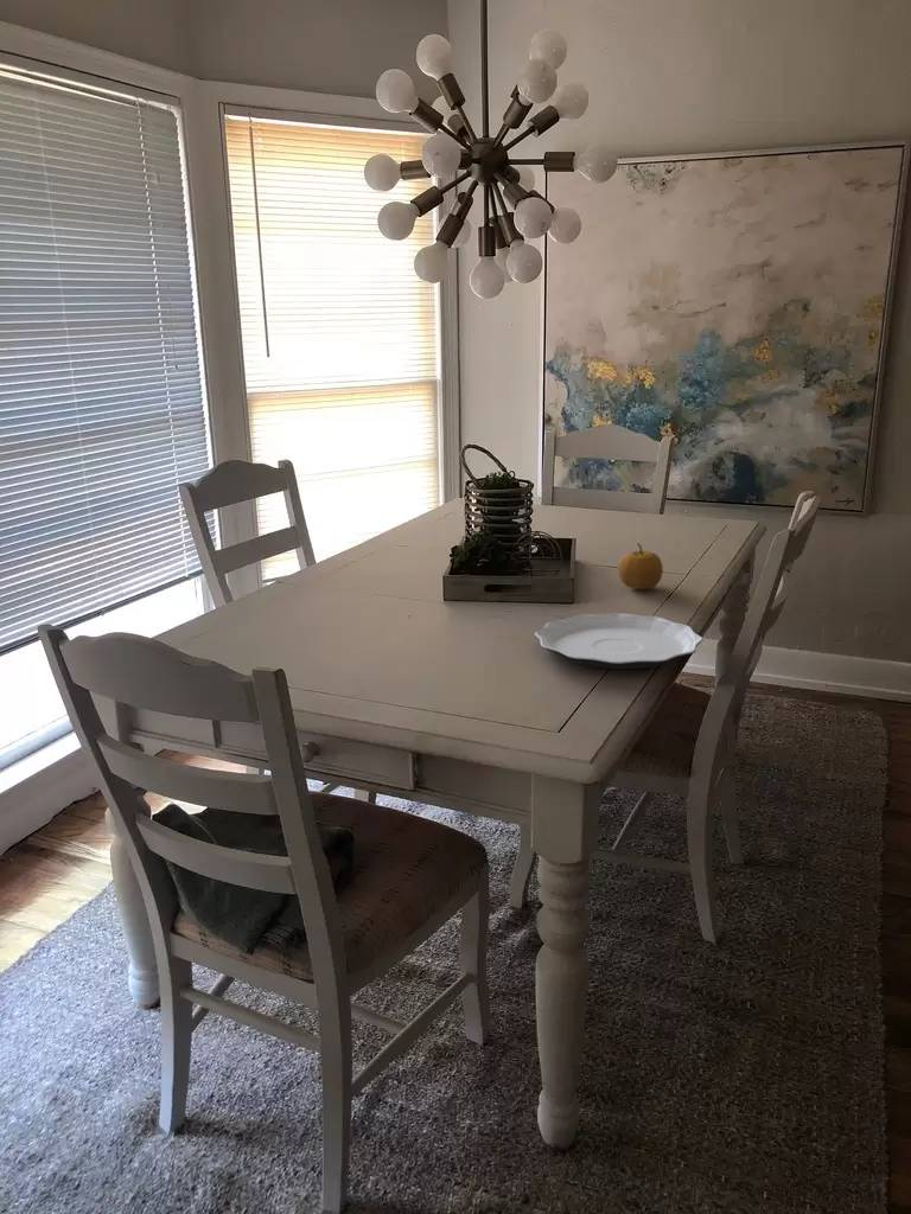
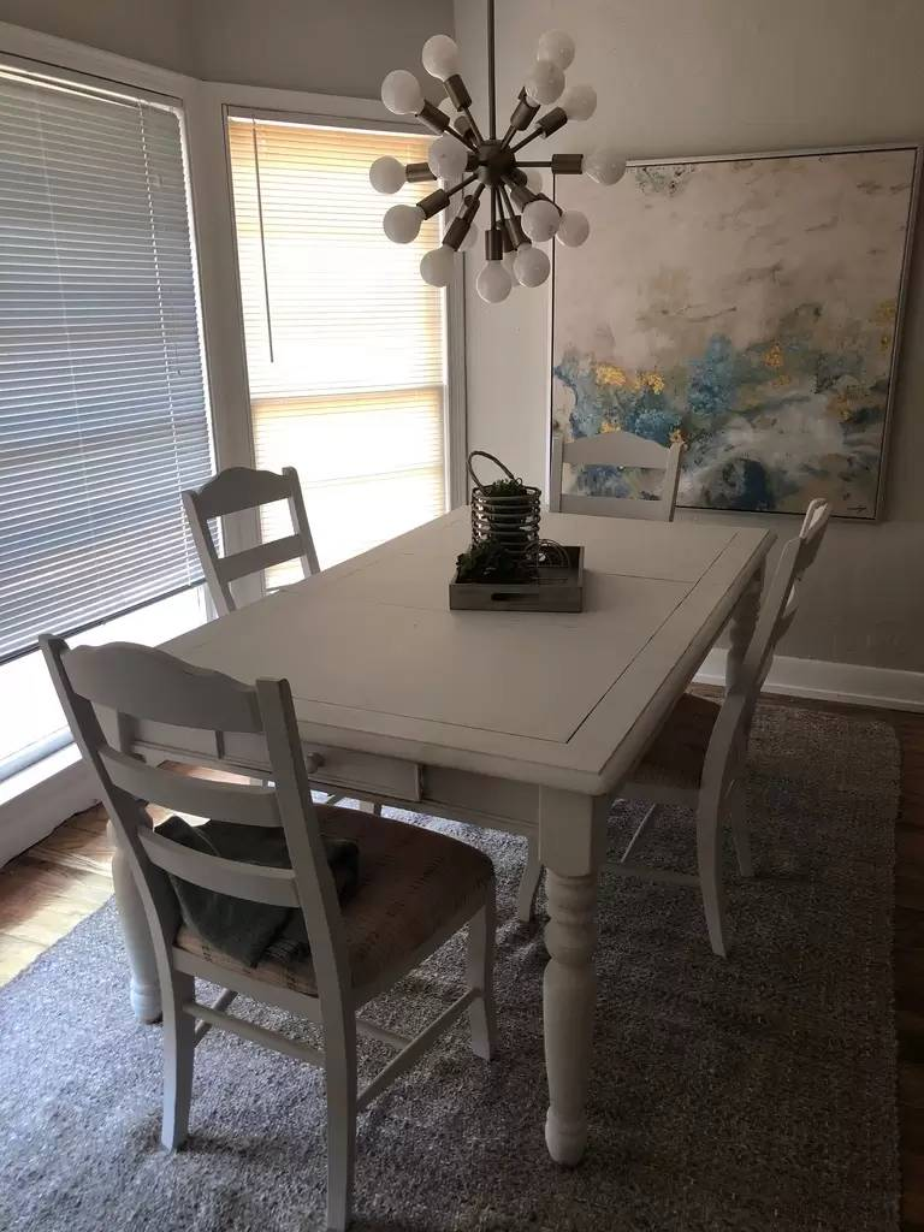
- fruit [618,542,664,590]
- plate [534,612,705,670]
